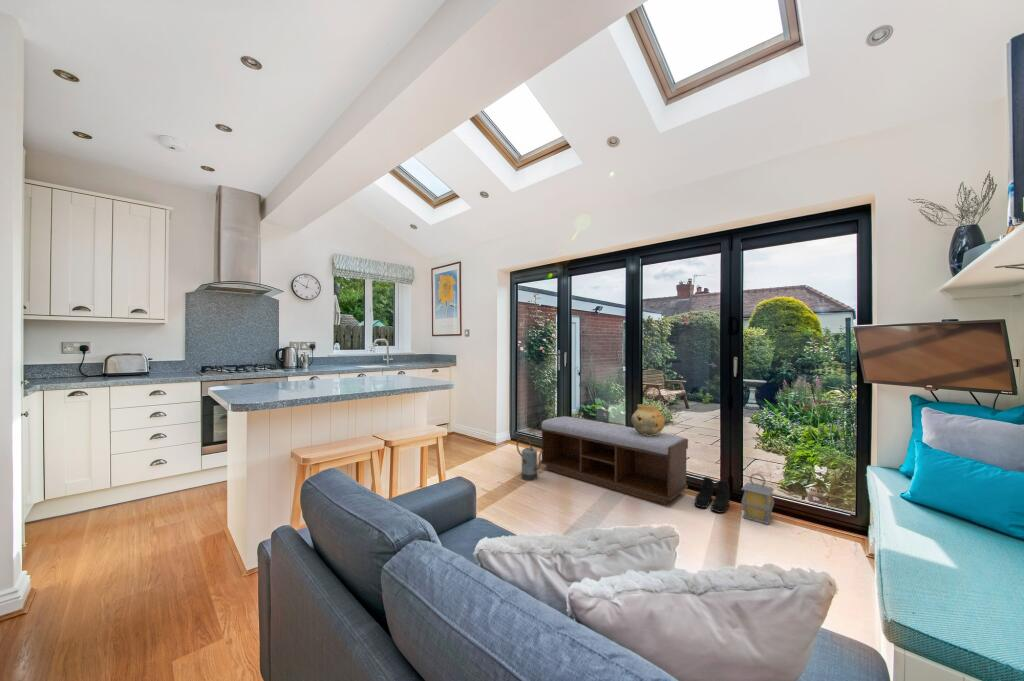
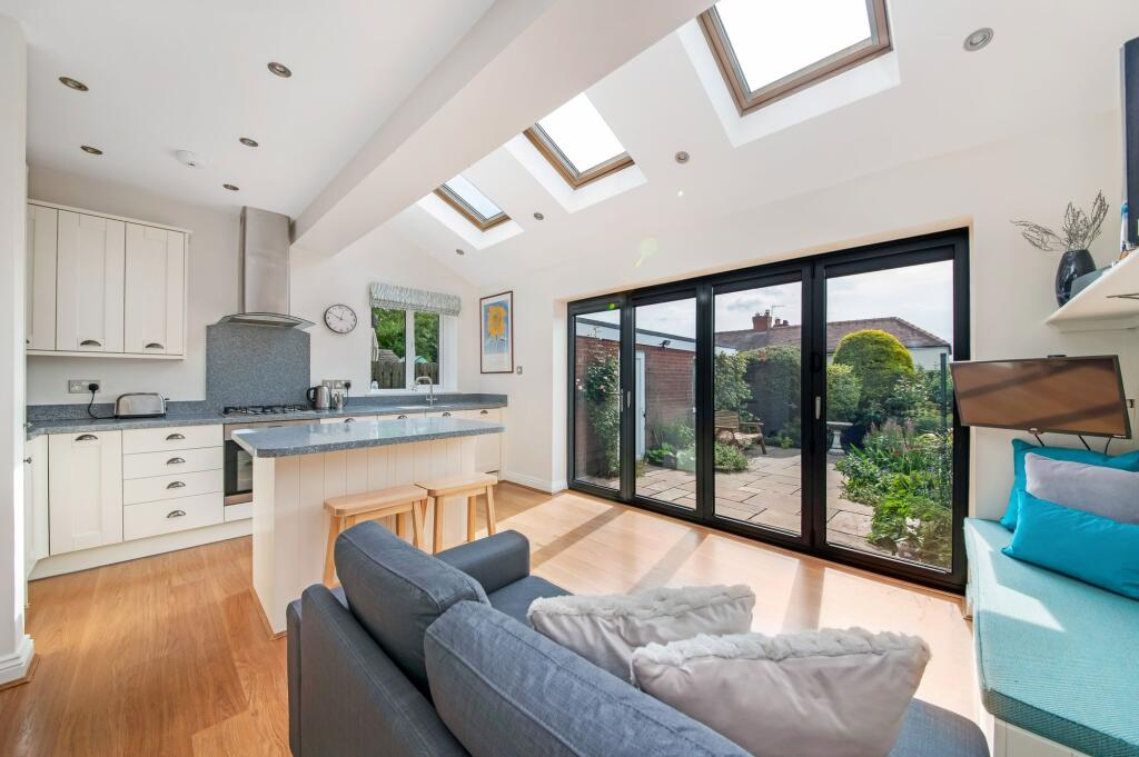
- lantern [740,473,775,526]
- bench [540,415,689,506]
- watering can [516,435,543,482]
- ceramic pot [631,403,666,436]
- boots [694,476,731,514]
